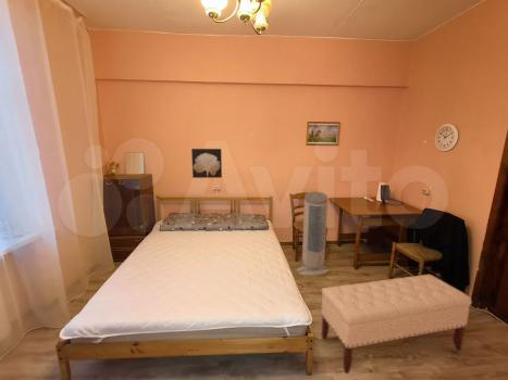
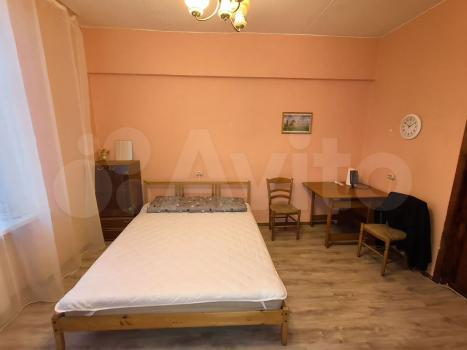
- wall art [190,148,223,179]
- bench [320,274,473,375]
- air purifier [295,190,331,277]
